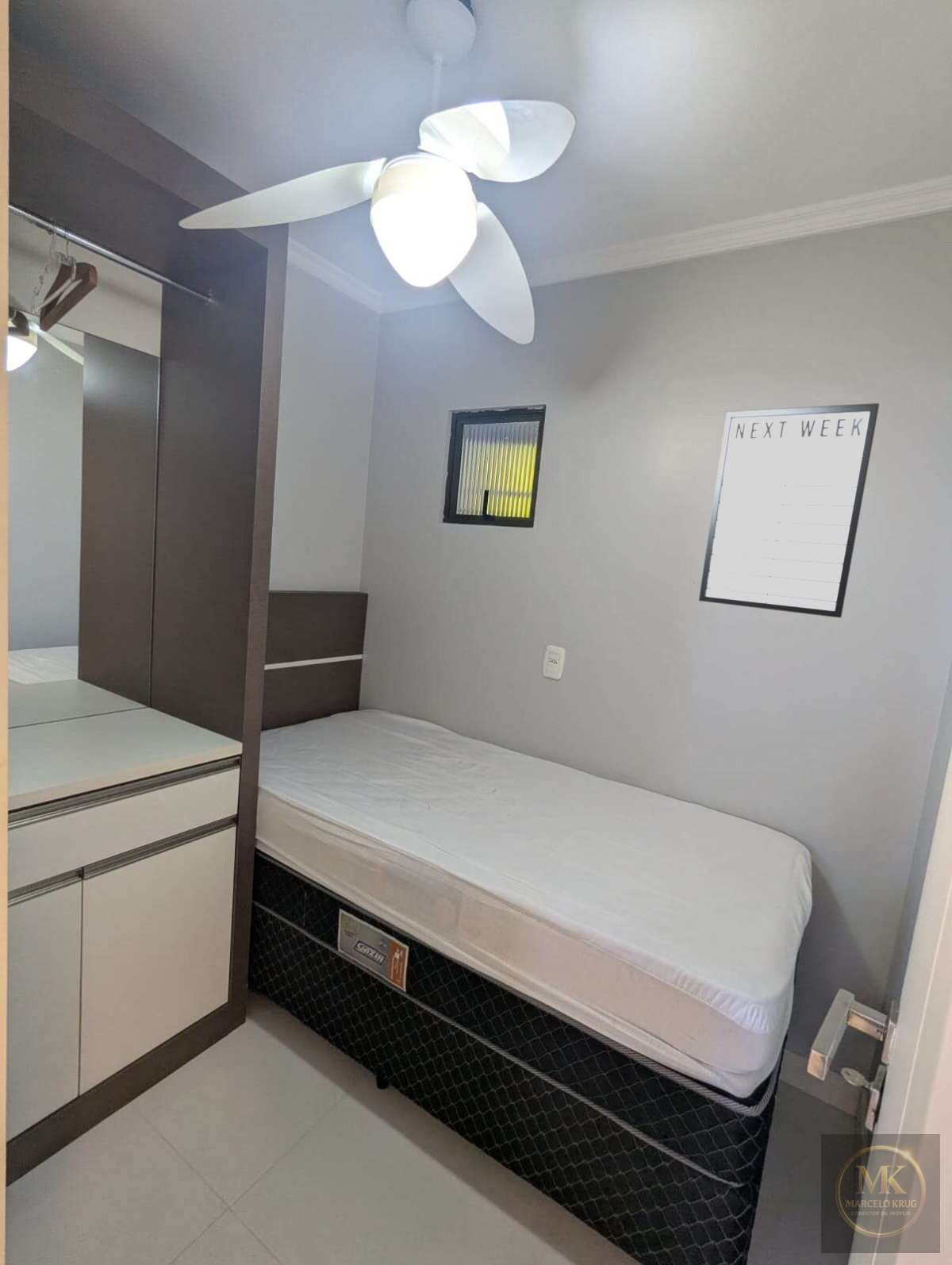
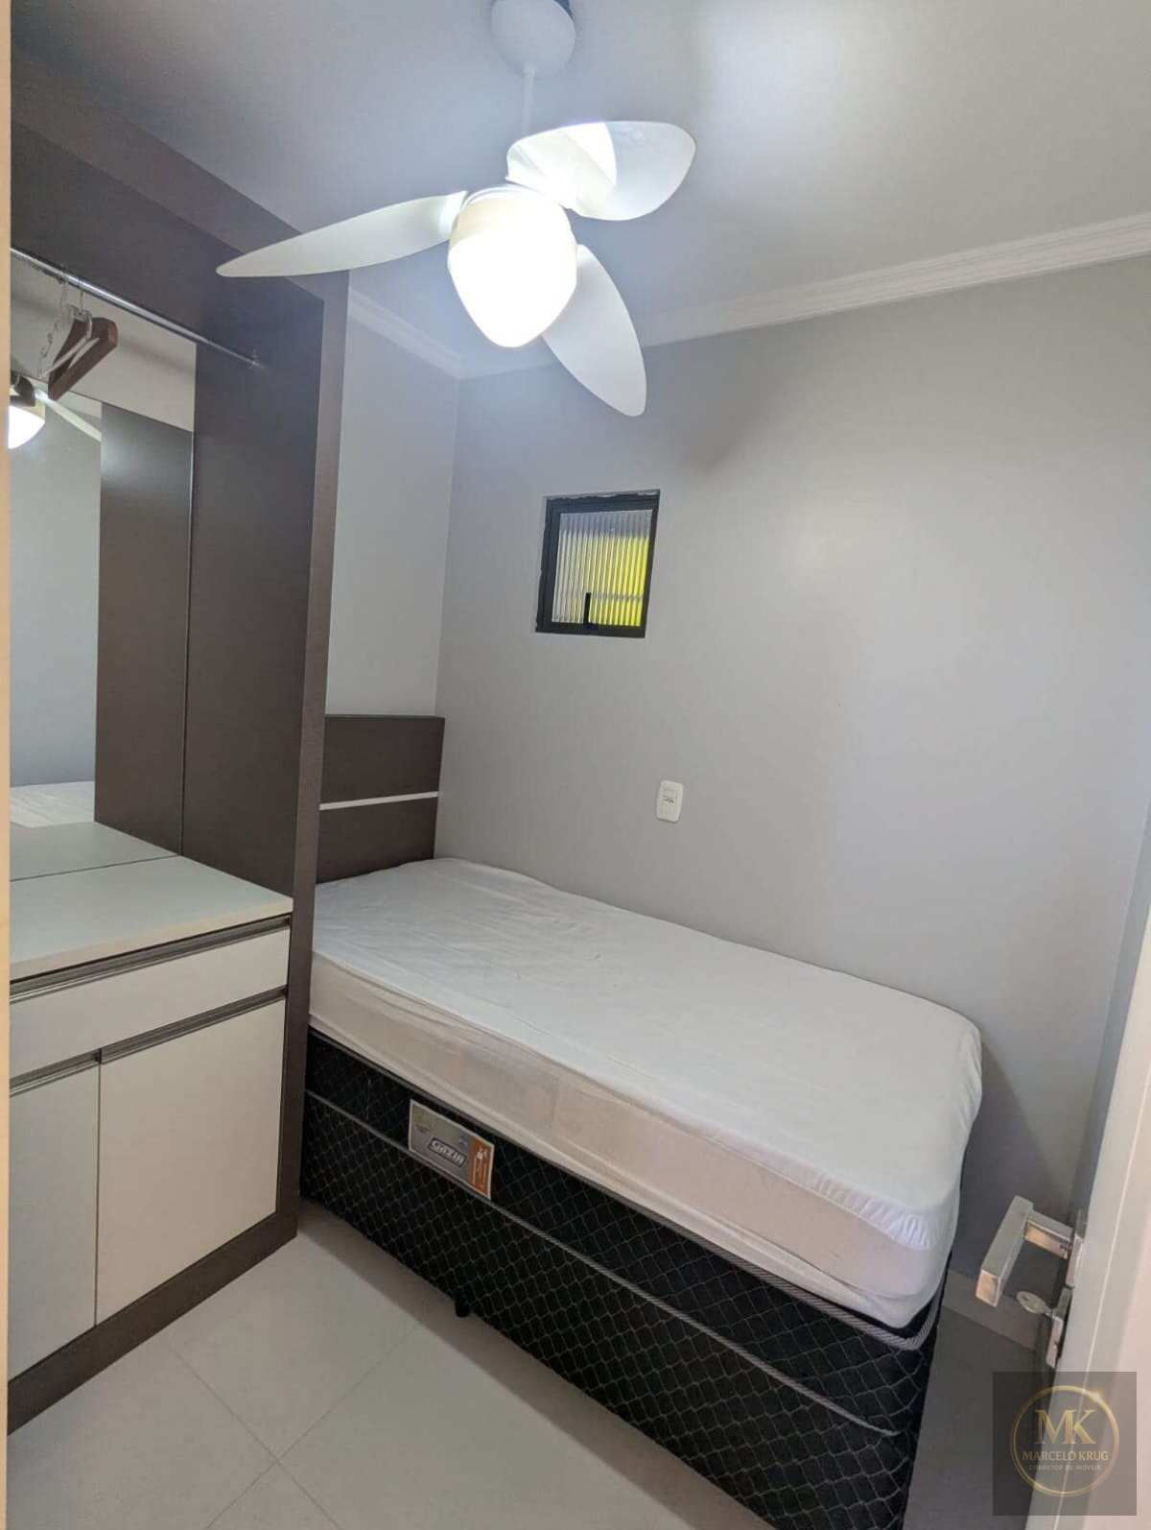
- writing board [698,402,880,618]
